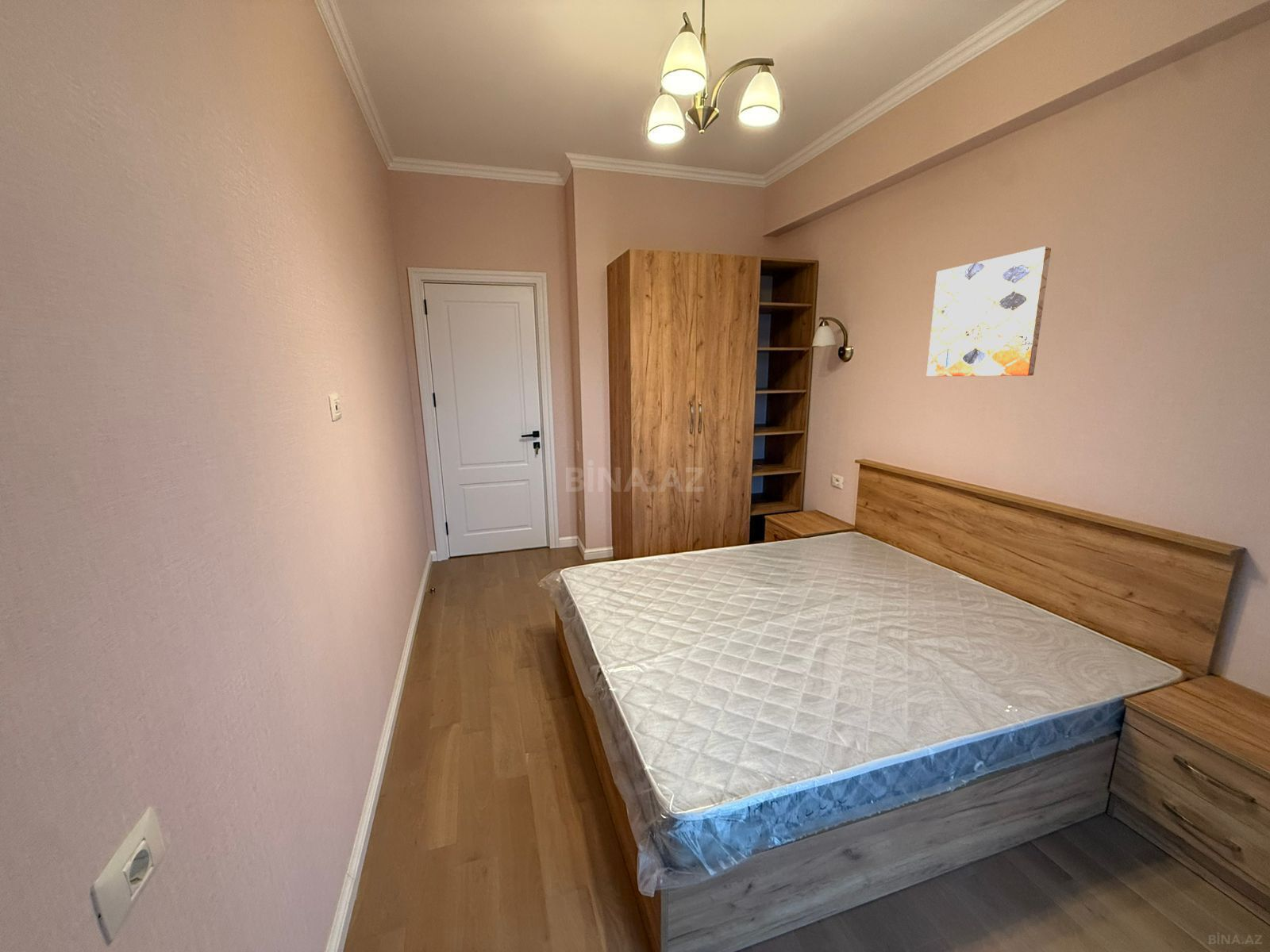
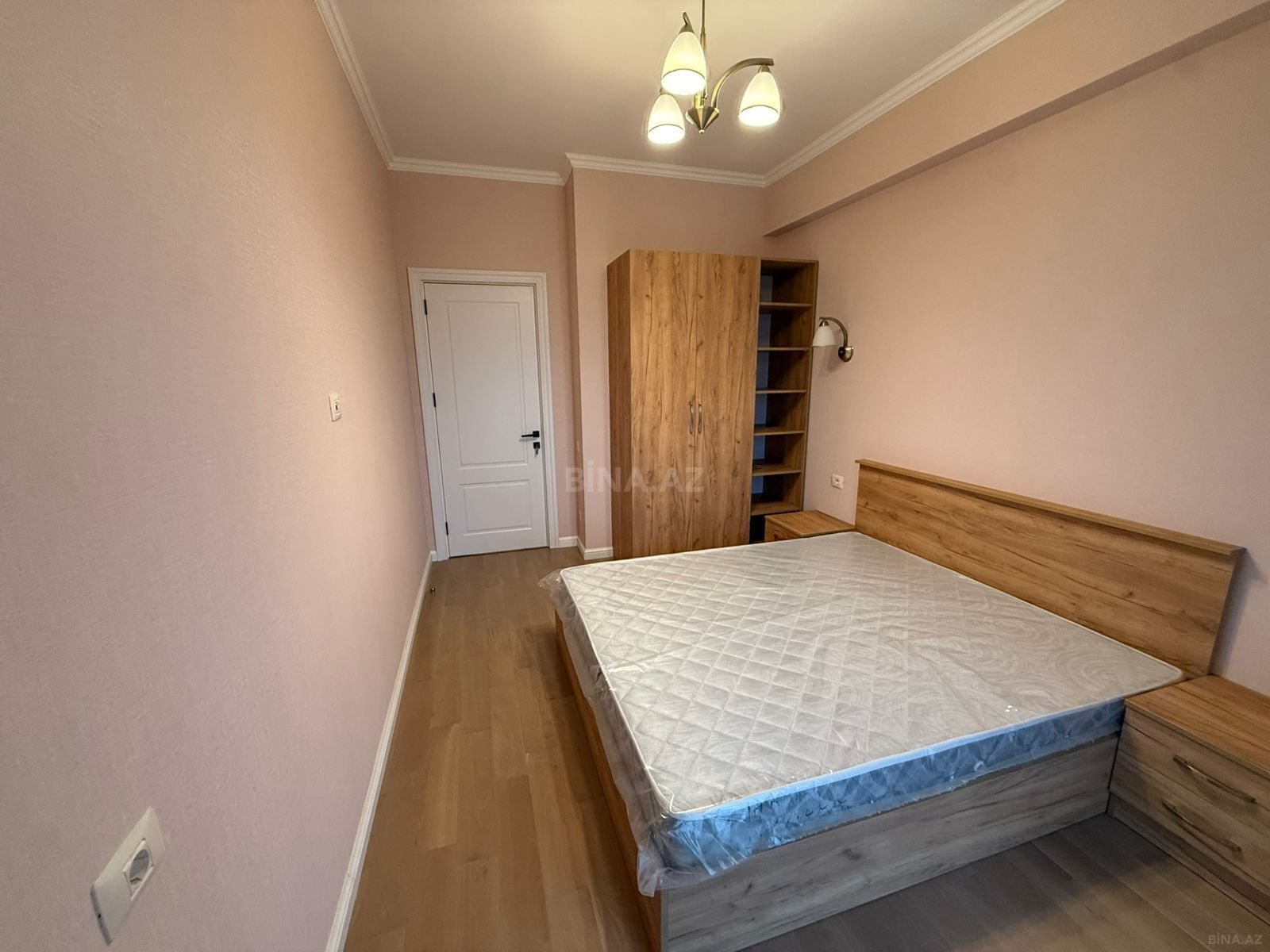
- wall art [926,246,1052,377]
